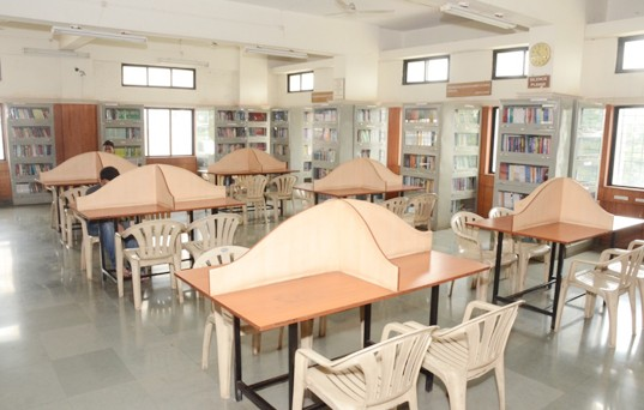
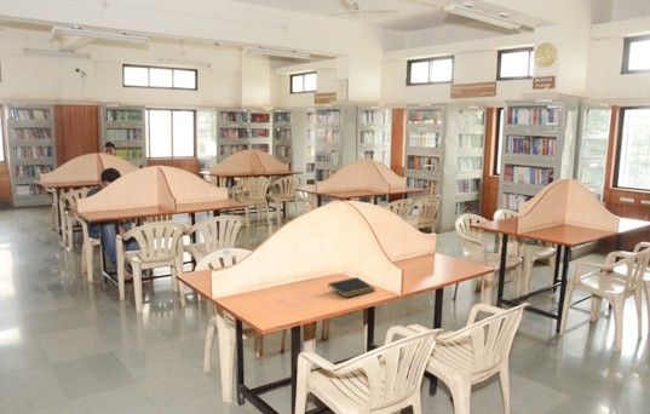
+ notepad [327,276,376,299]
